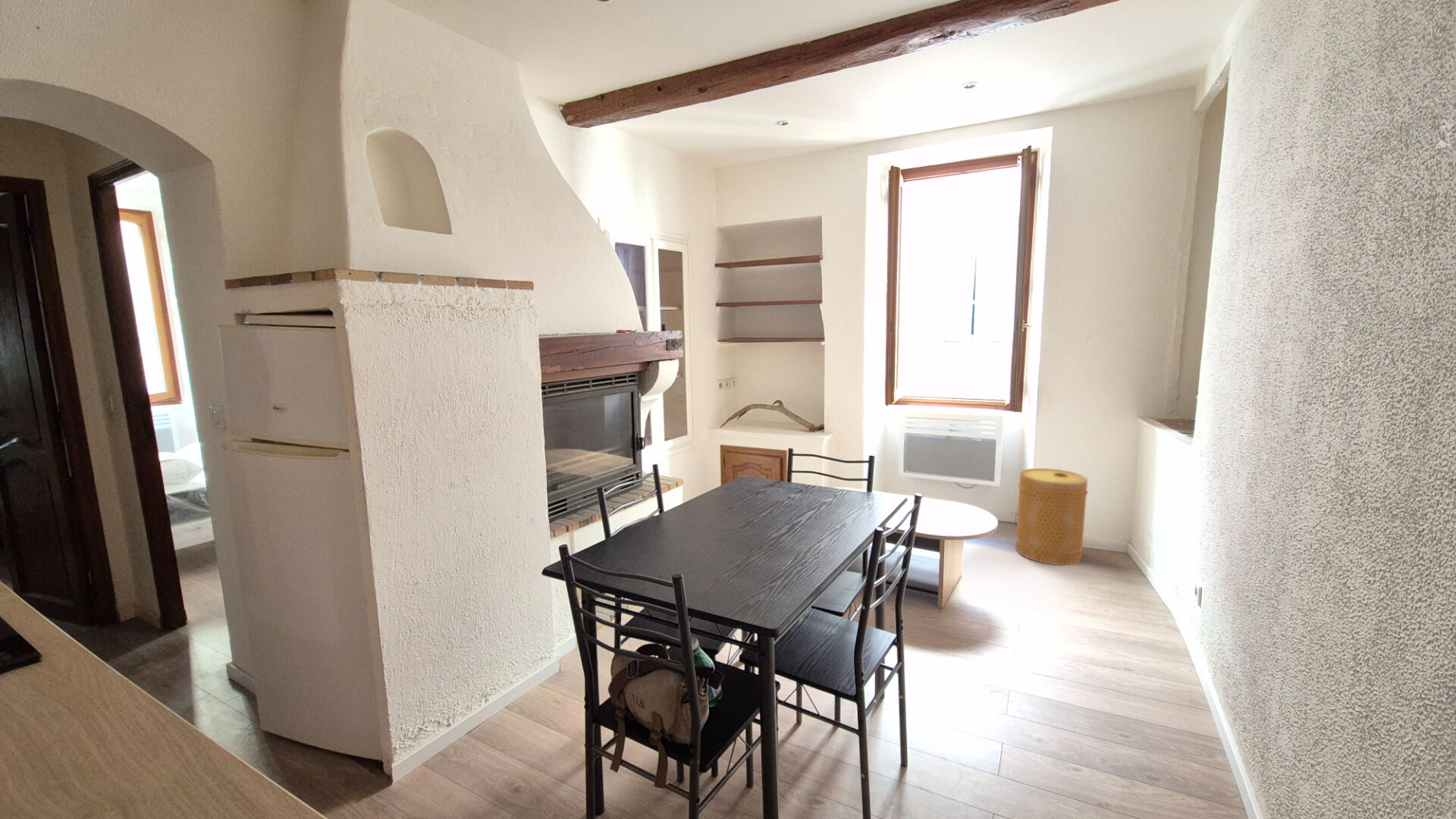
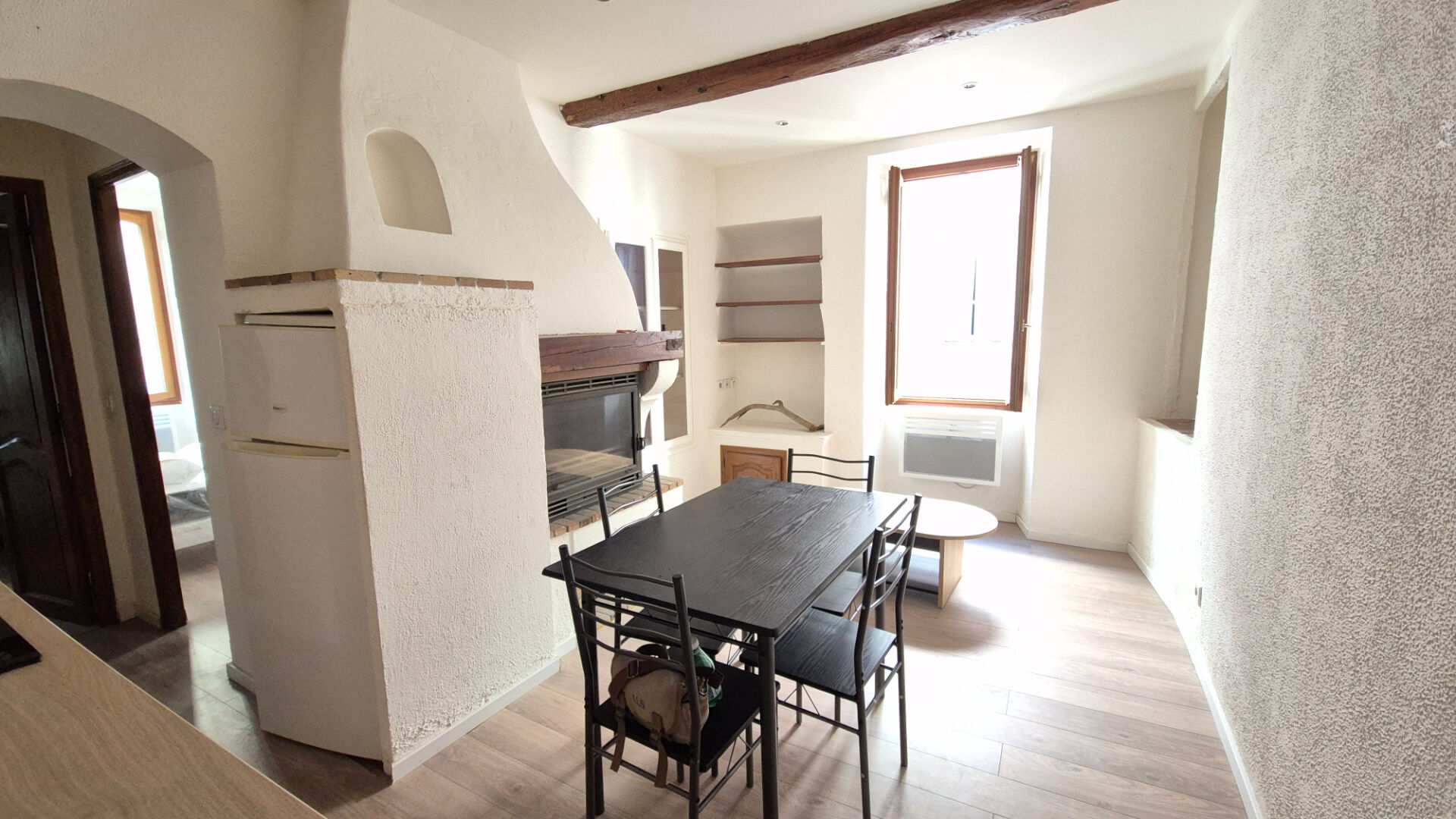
- basket [1015,468,1089,566]
